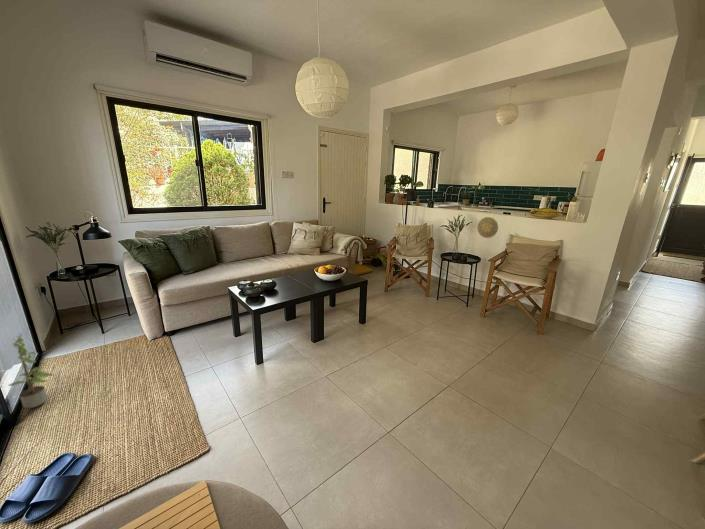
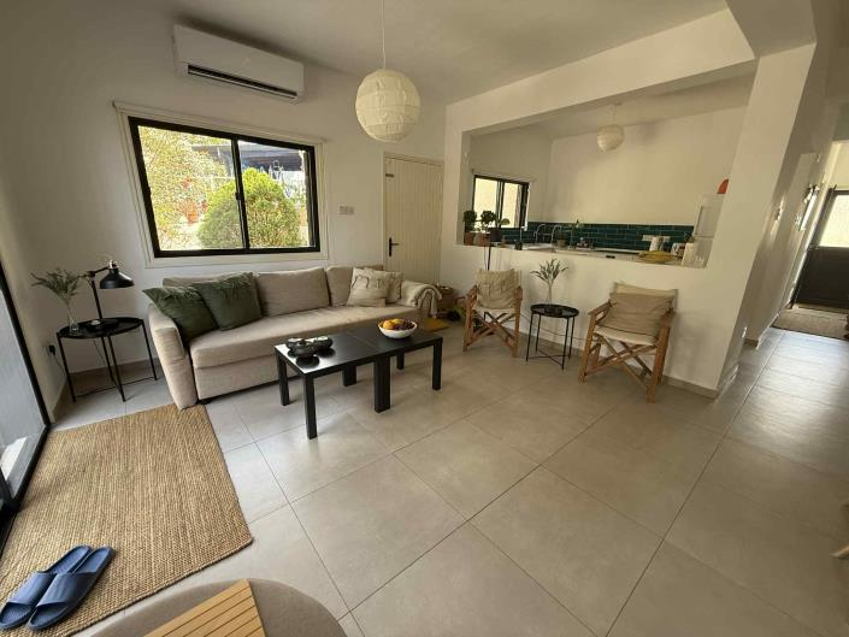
- decorative plate [476,216,499,239]
- potted plant [7,332,54,409]
